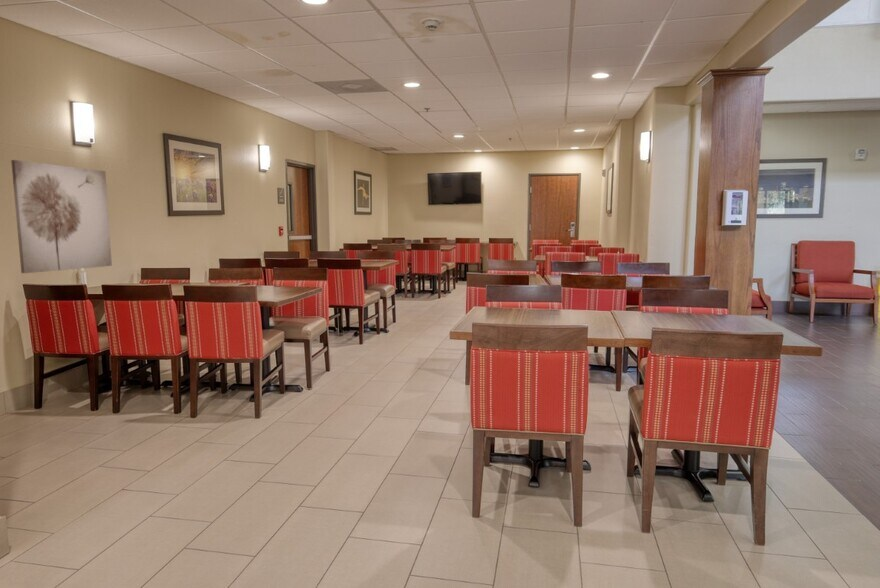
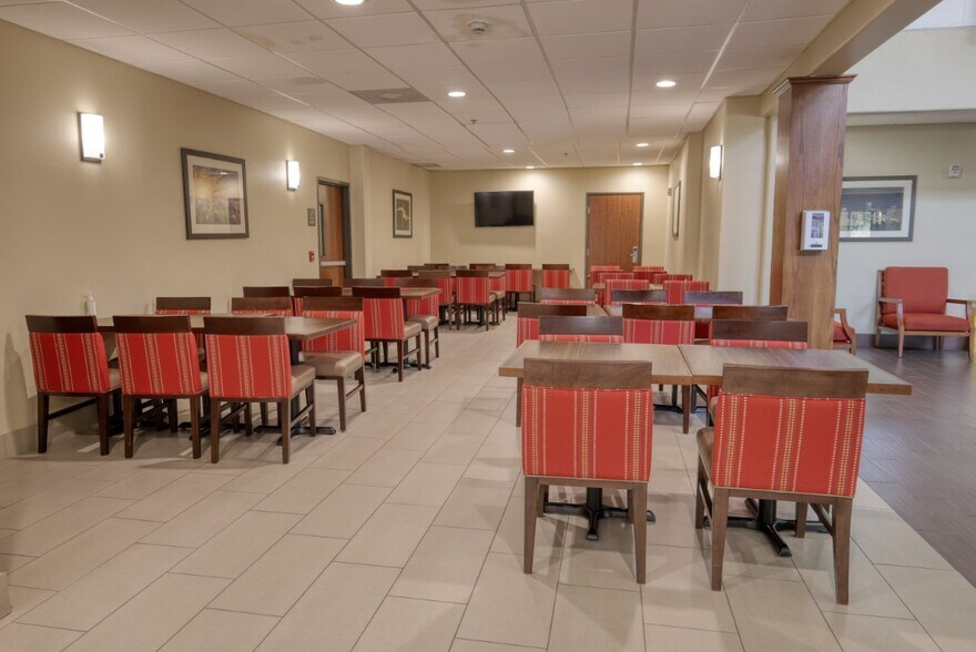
- wall art [10,159,113,274]
